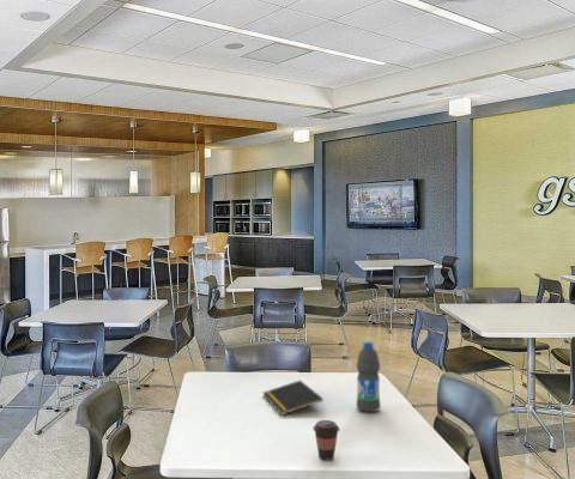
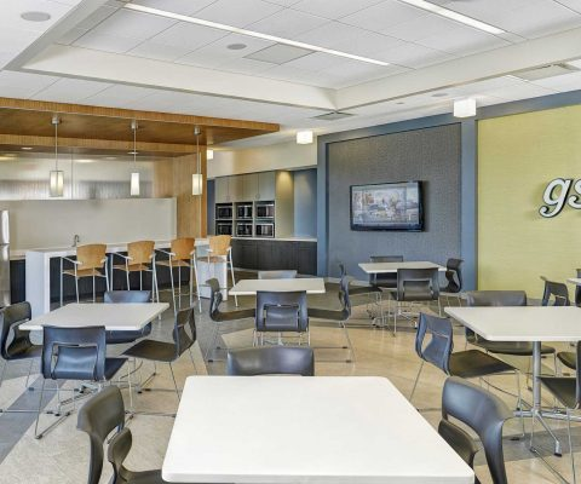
- coffee cup [313,419,340,461]
- notepad [262,380,325,417]
- water bottle [355,340,382,413]
